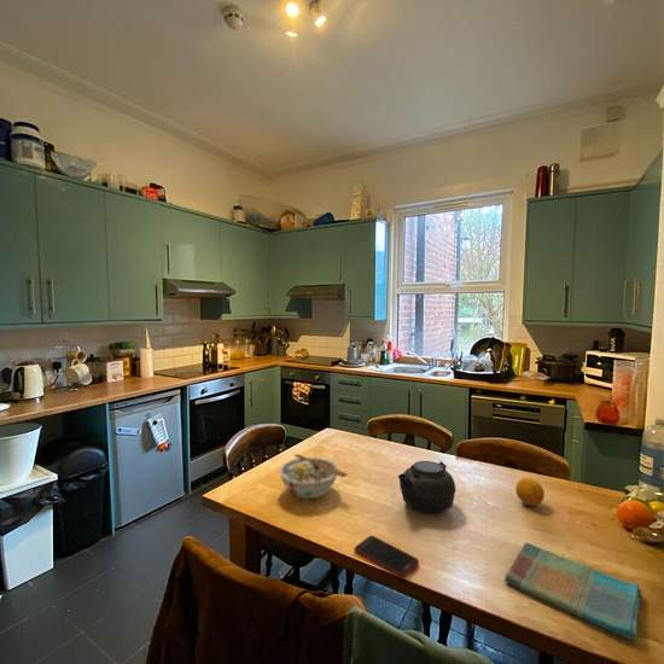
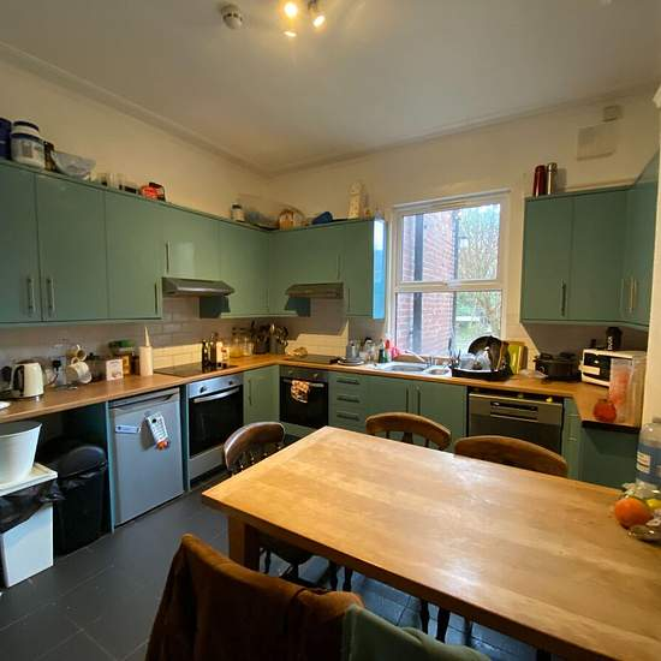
- fruit [514,477,546,507]
- dish towel [503,541,643,641]
- teapot [397,460,460,516]
- cell phone [354,535,420,579]
- bowl [278,453,349,500]
